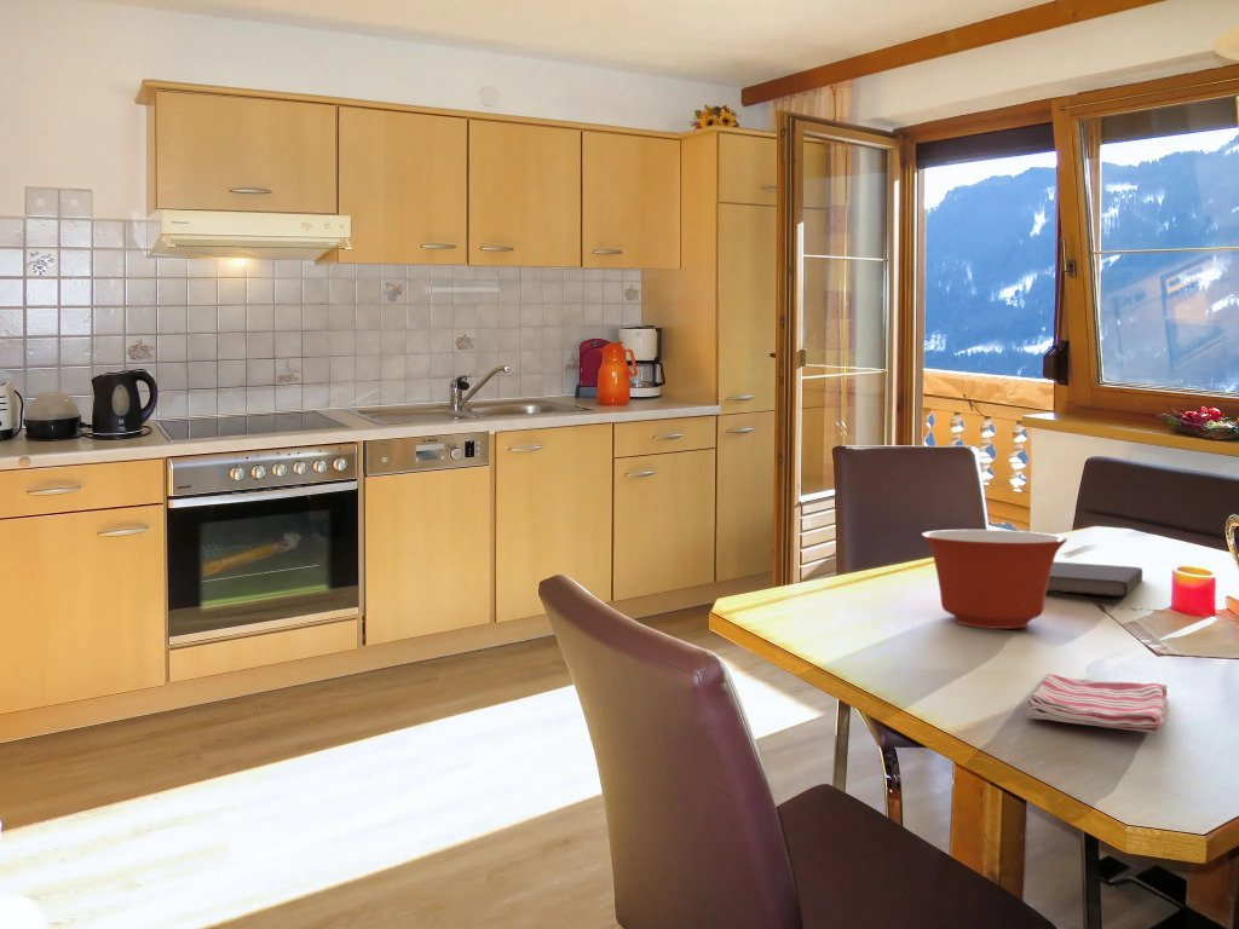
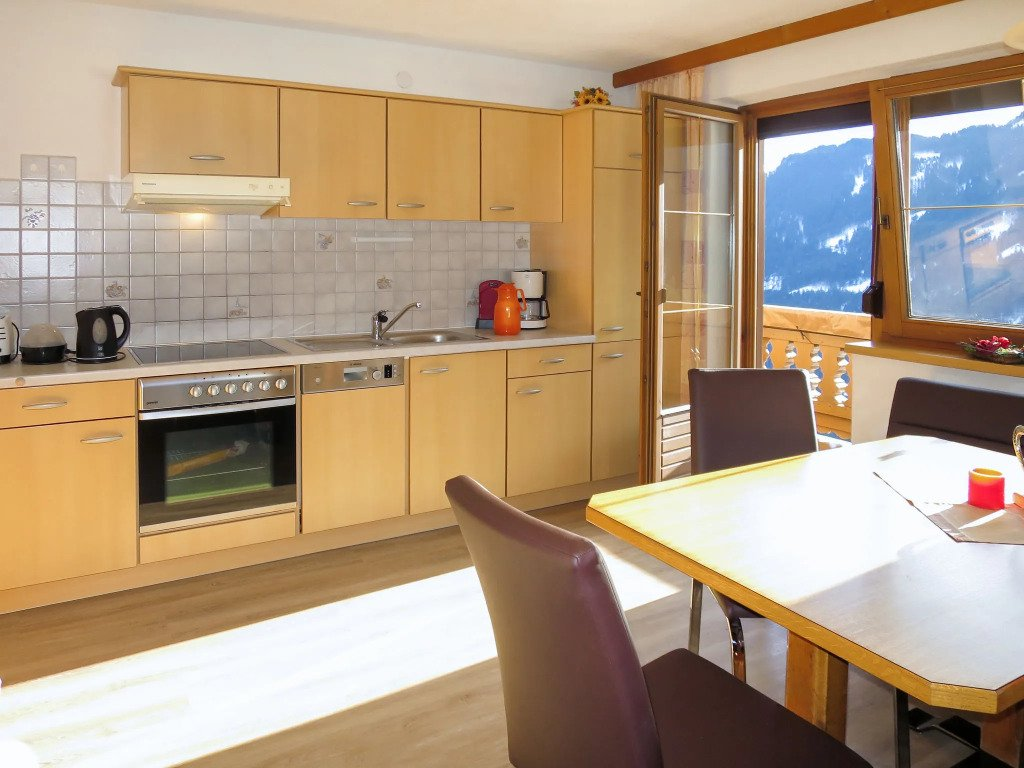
- dish towel [1026,673,1169,734]
- mixing bowl [920,529,1068,630]
- notebook [1047,561,1143,598]
